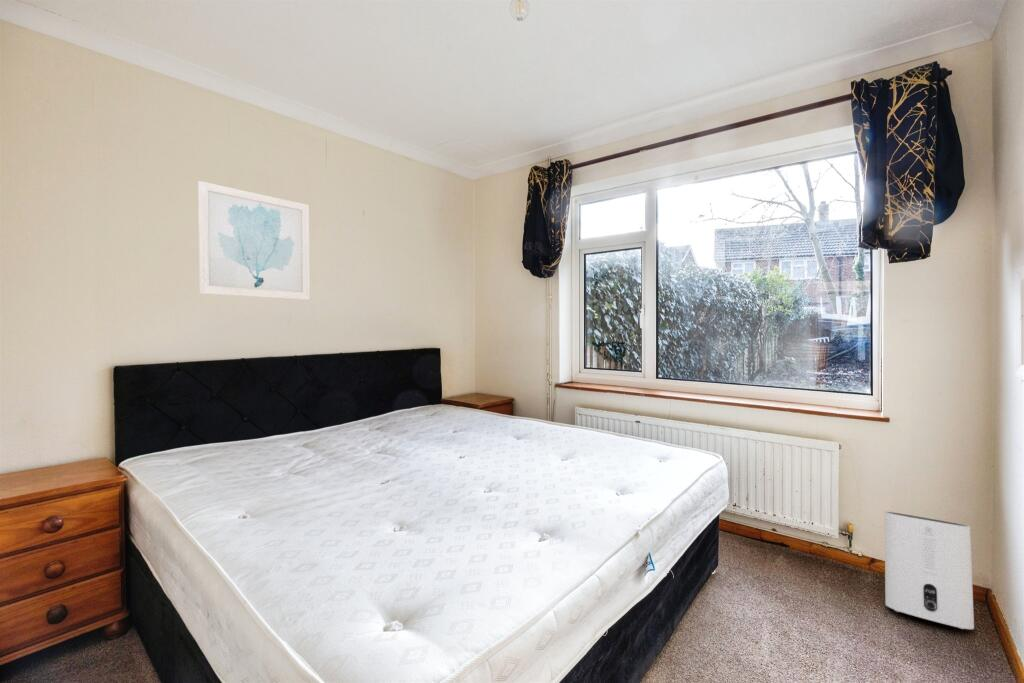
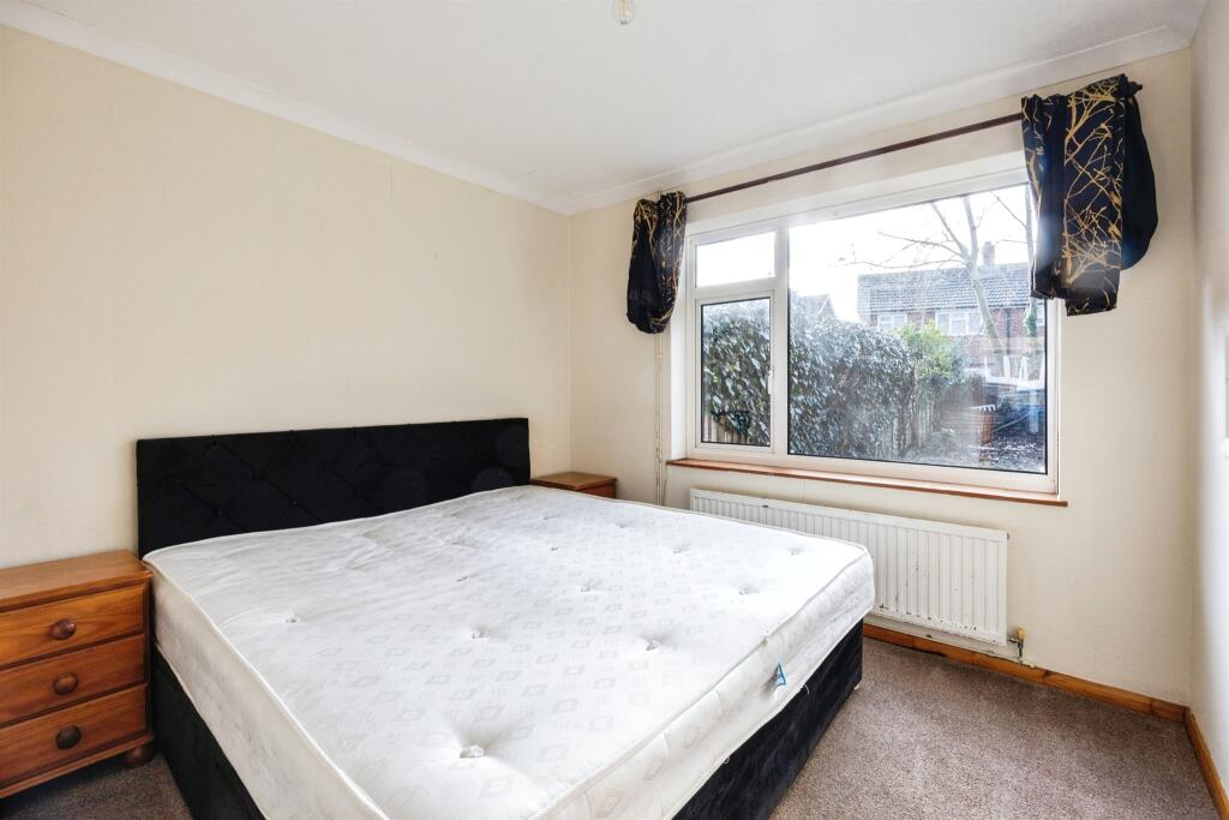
- air purifier [884,511,975,630]
- wall art [197,180,311,301]
